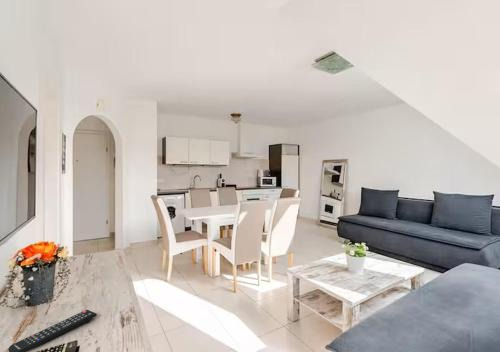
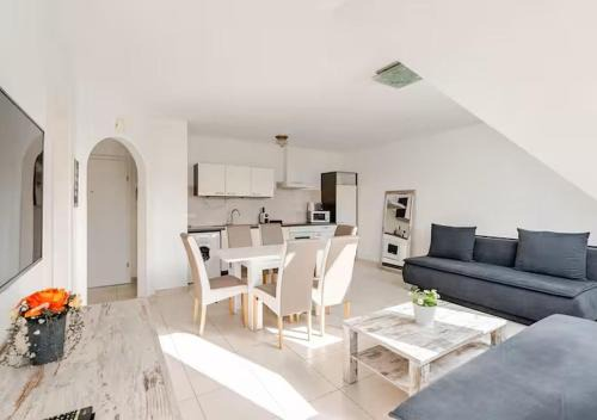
- remote control [7,309,98,352]
